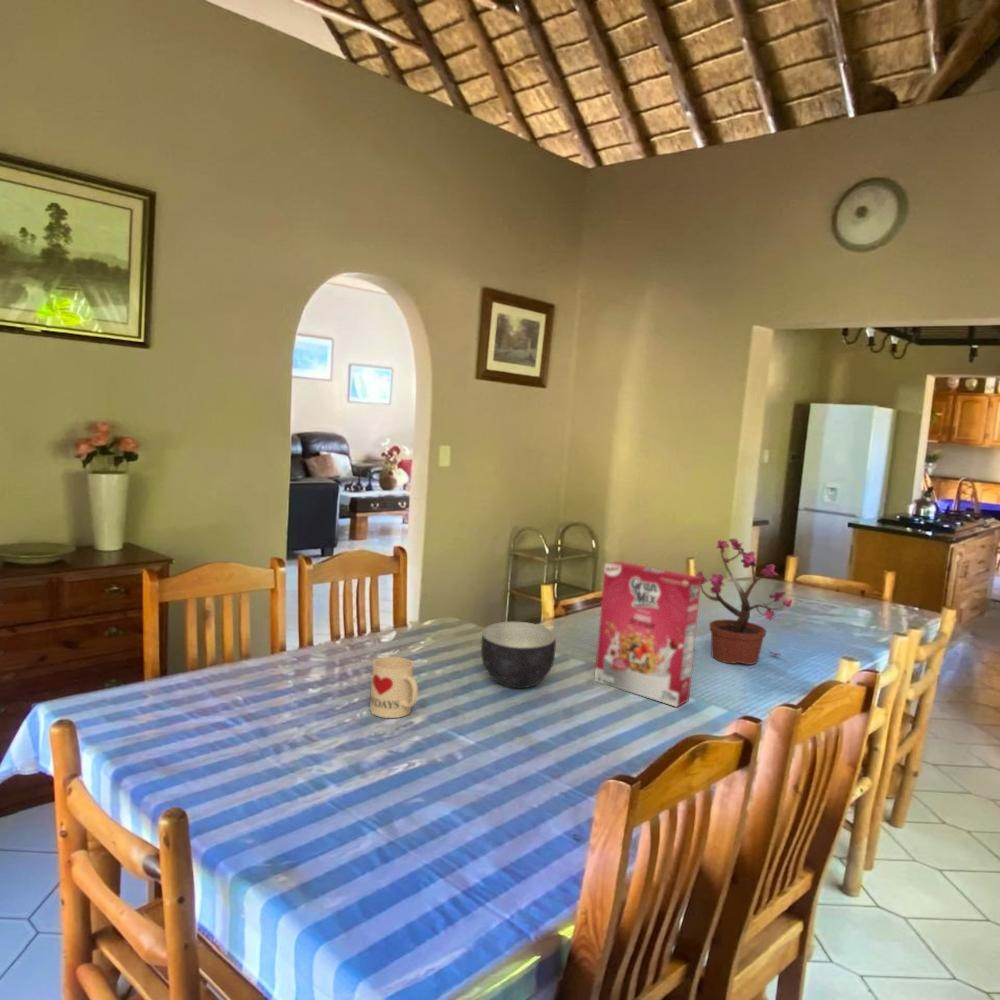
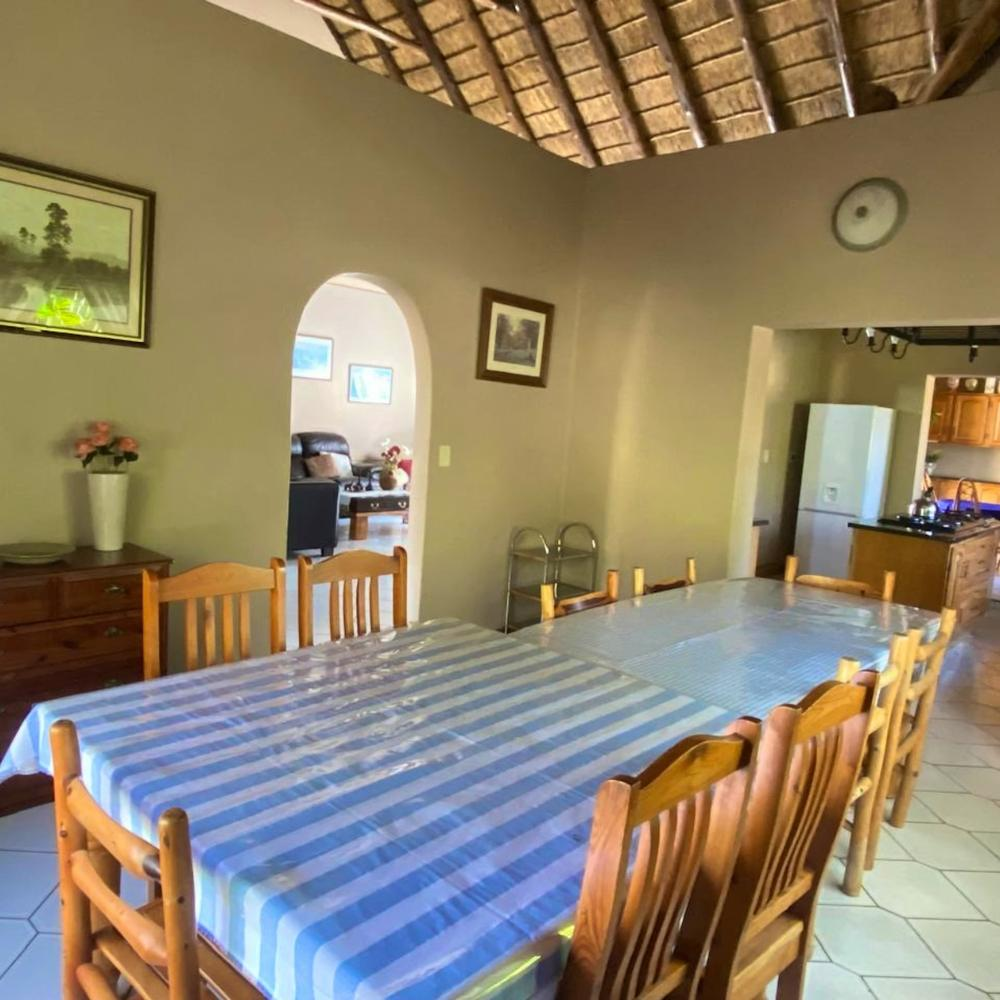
- mug [369,656,419,719]
- potted plant [694,538,793,666]
- bowl [480,621,557,689]
- cereal box [594,560,701,708]
